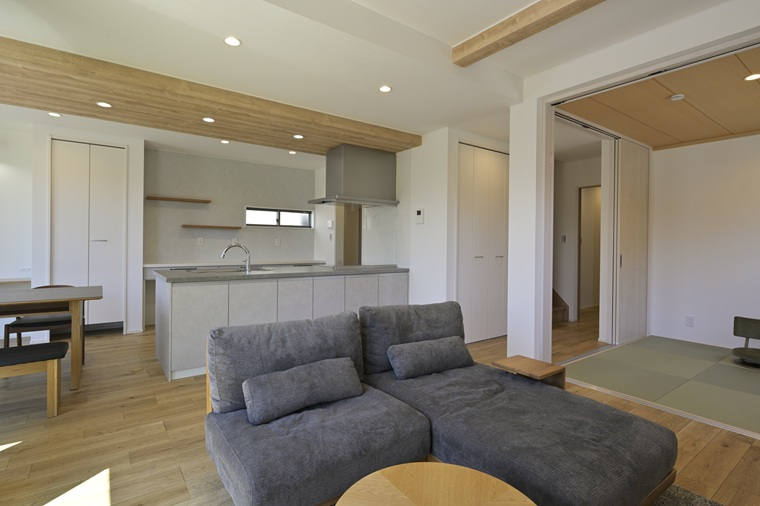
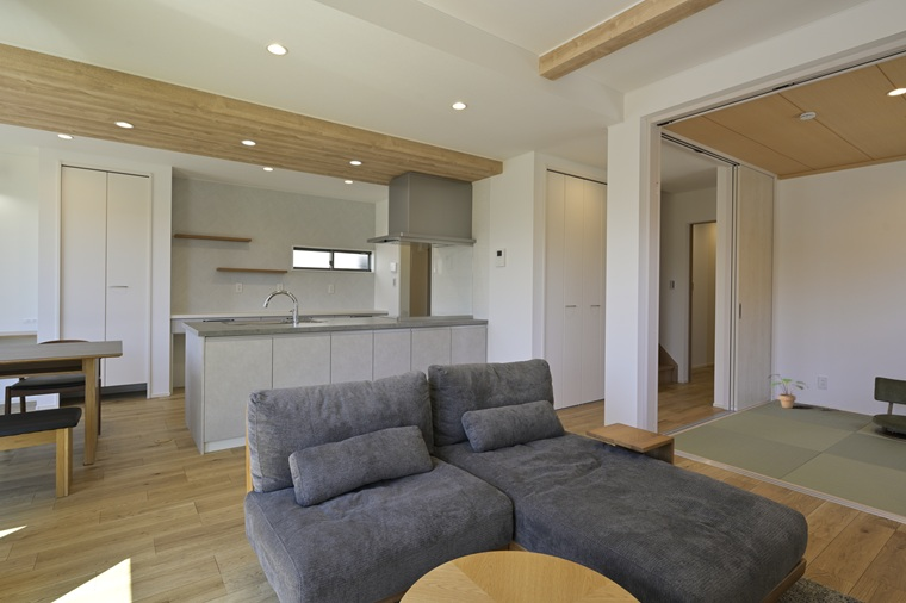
+ potted plant [768,373,809,410]
